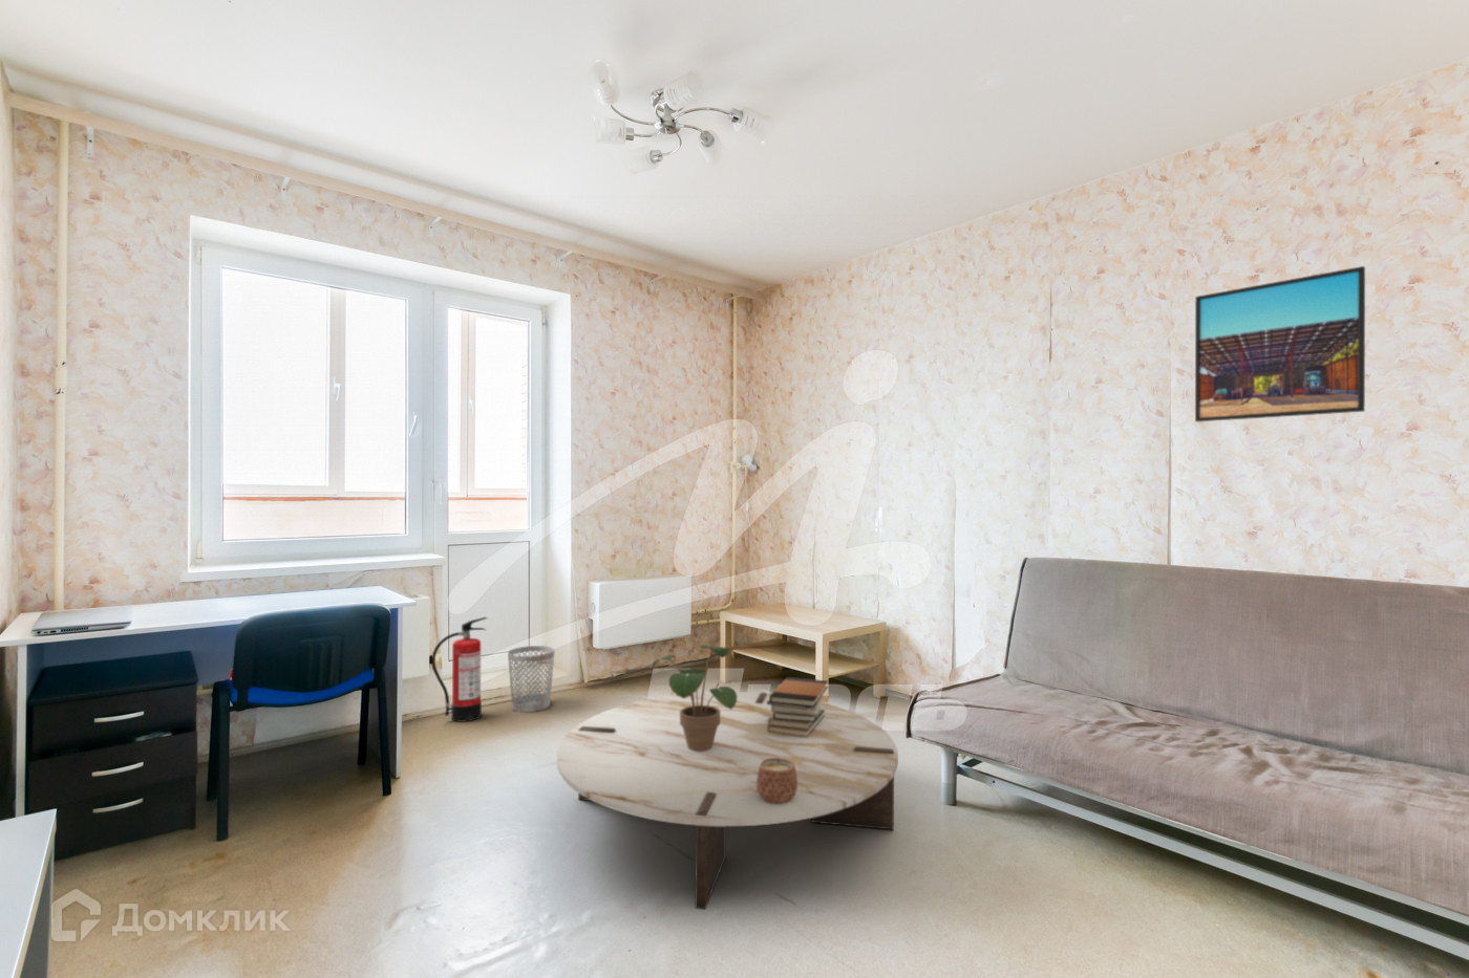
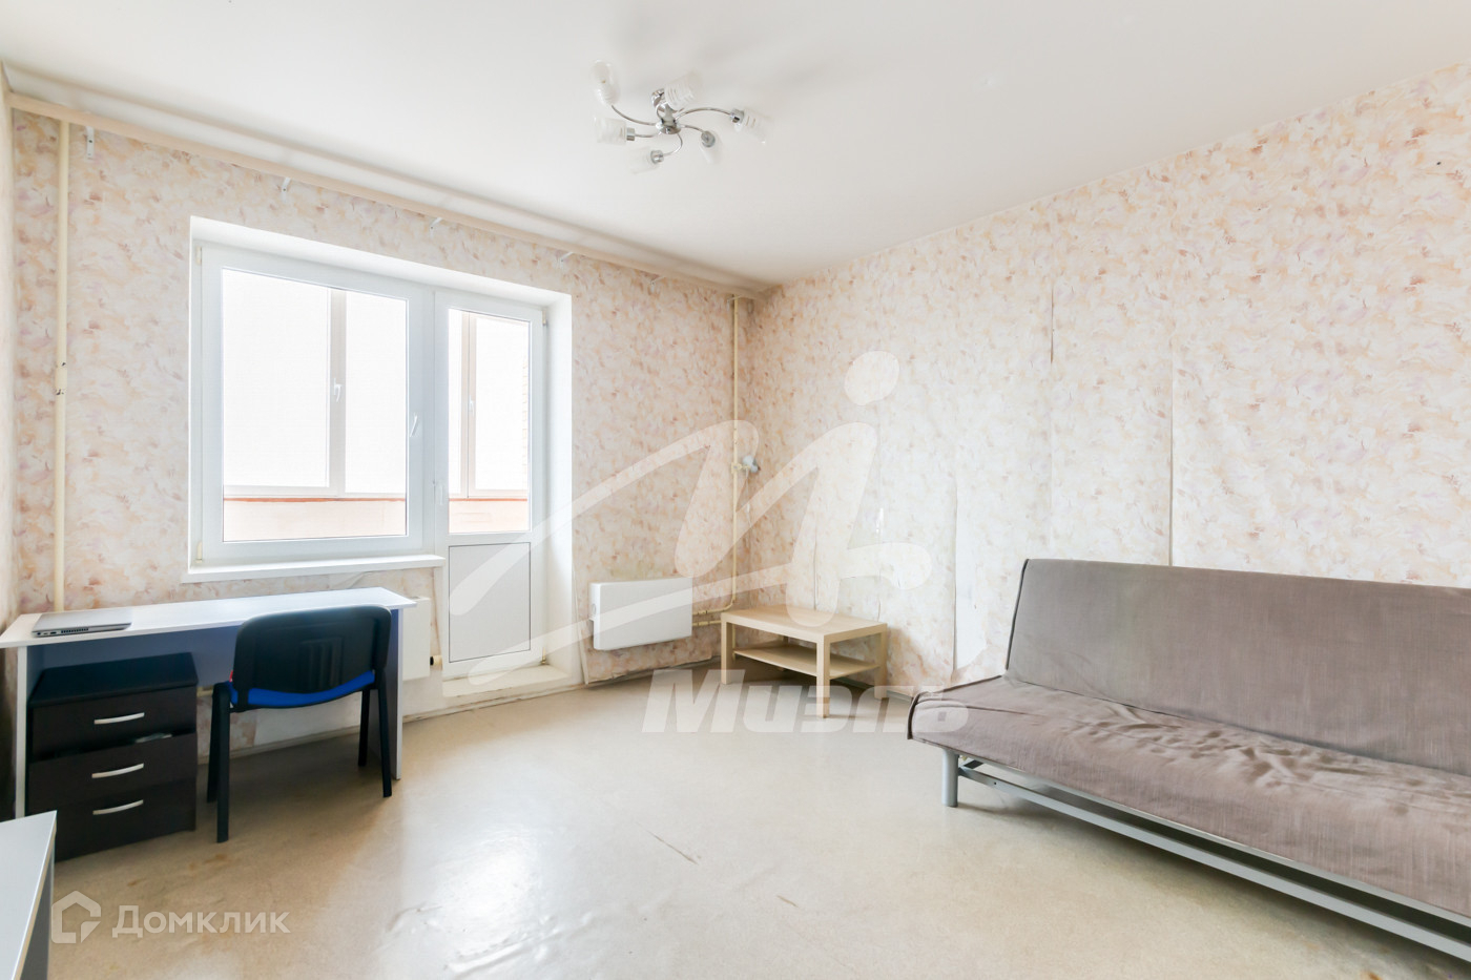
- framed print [1194,265,1366,422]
- book stack [767,676,829,737]
- wastebasket [507,645,556,713]
- coffee table [556,691,899,911]
- potted plant [651,644,737,752]
- fire extinguisher [430,617,489,724]
- mug [757,758,797,804]
